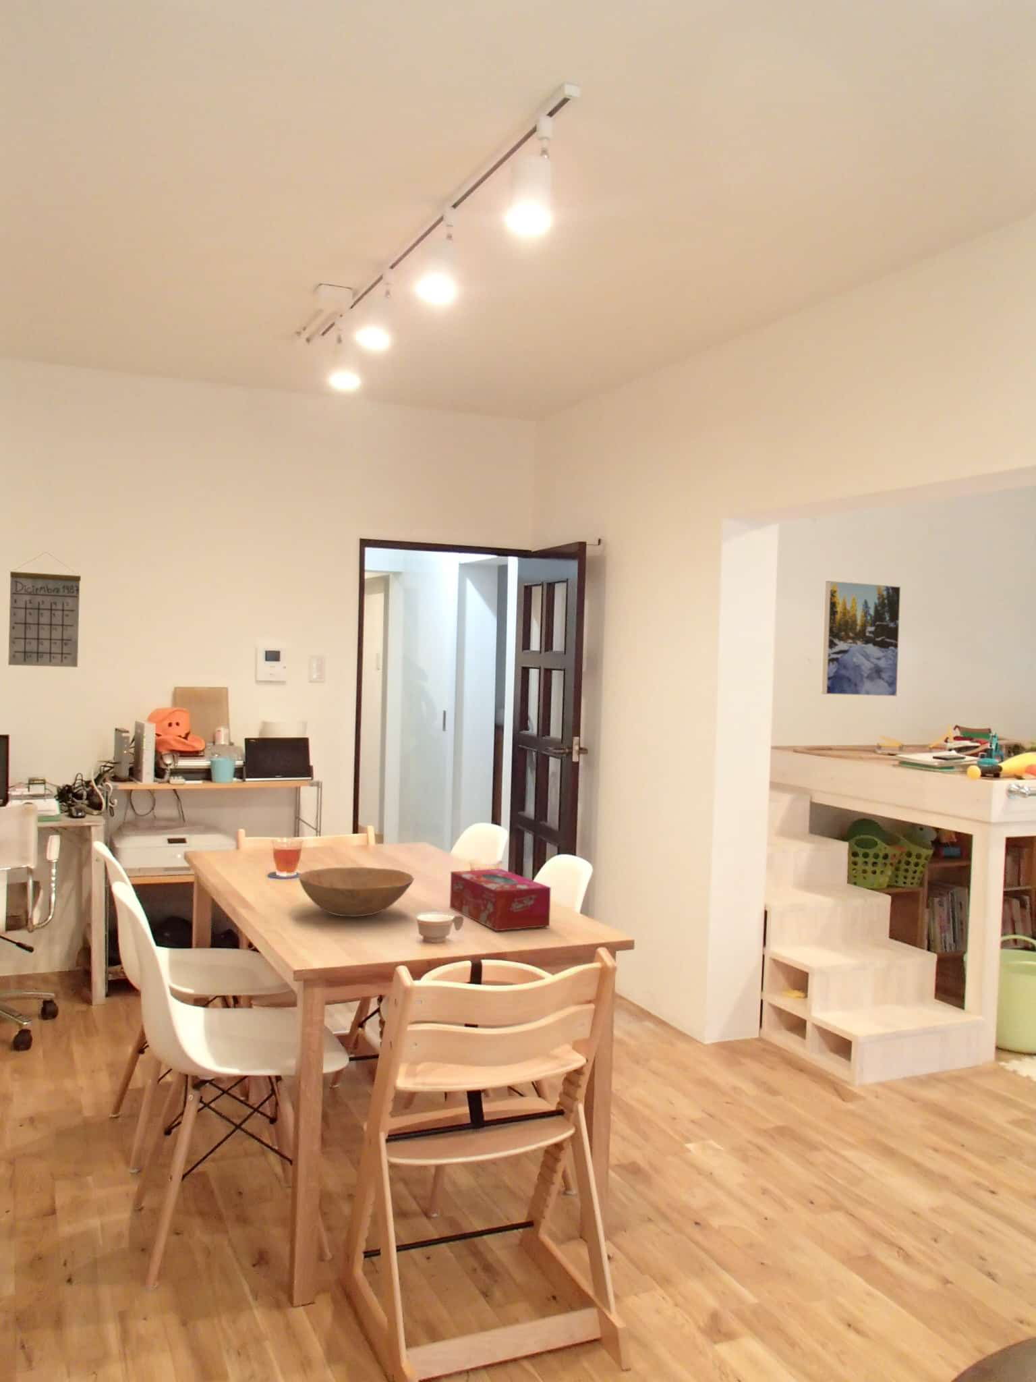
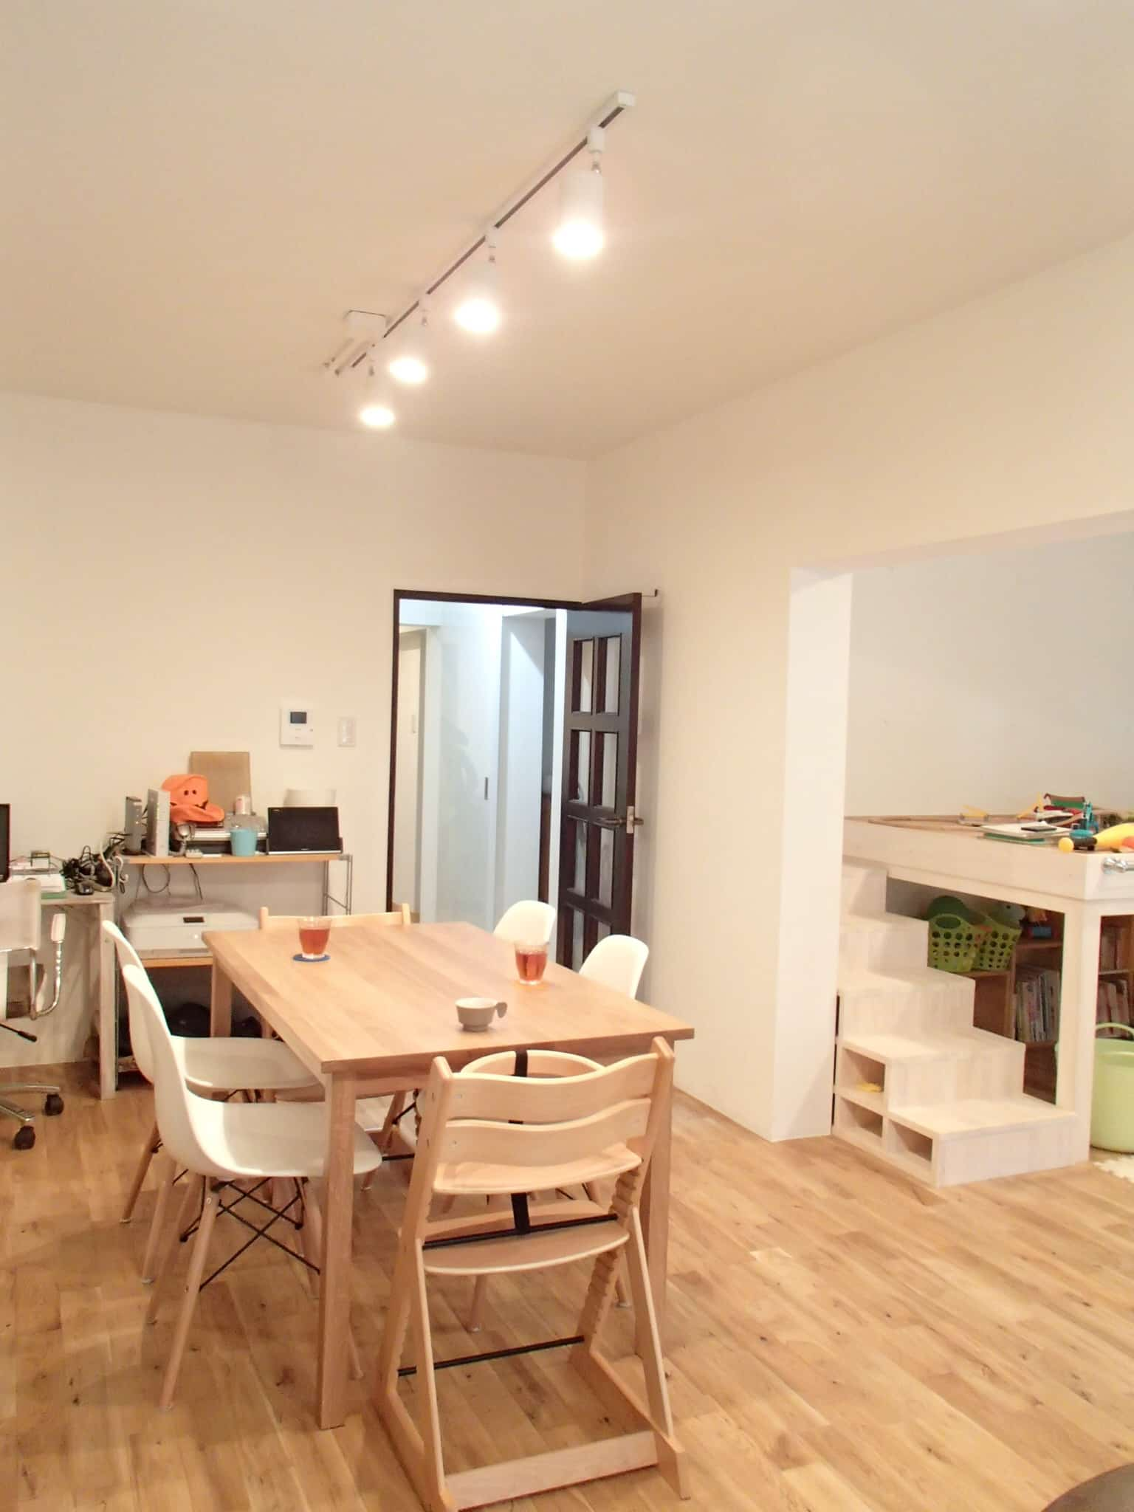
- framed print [822,580,901,698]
- bowl [298,866,415,917]
- calendar [8,552,82,668]
- tissue box [449,867,552,931]
